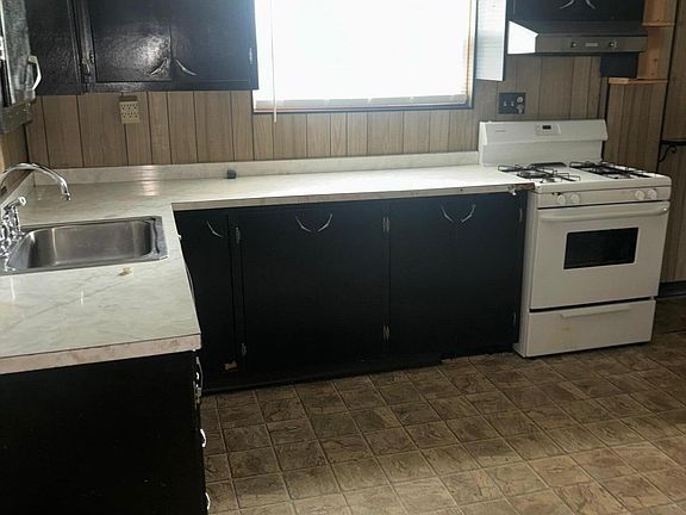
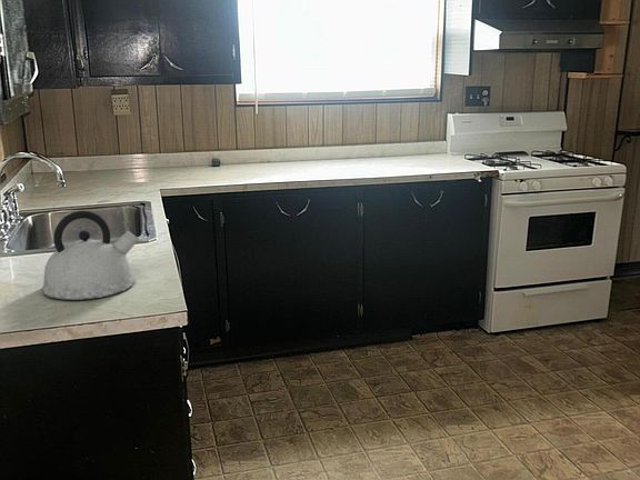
+ kettle [41,210,140,301]
